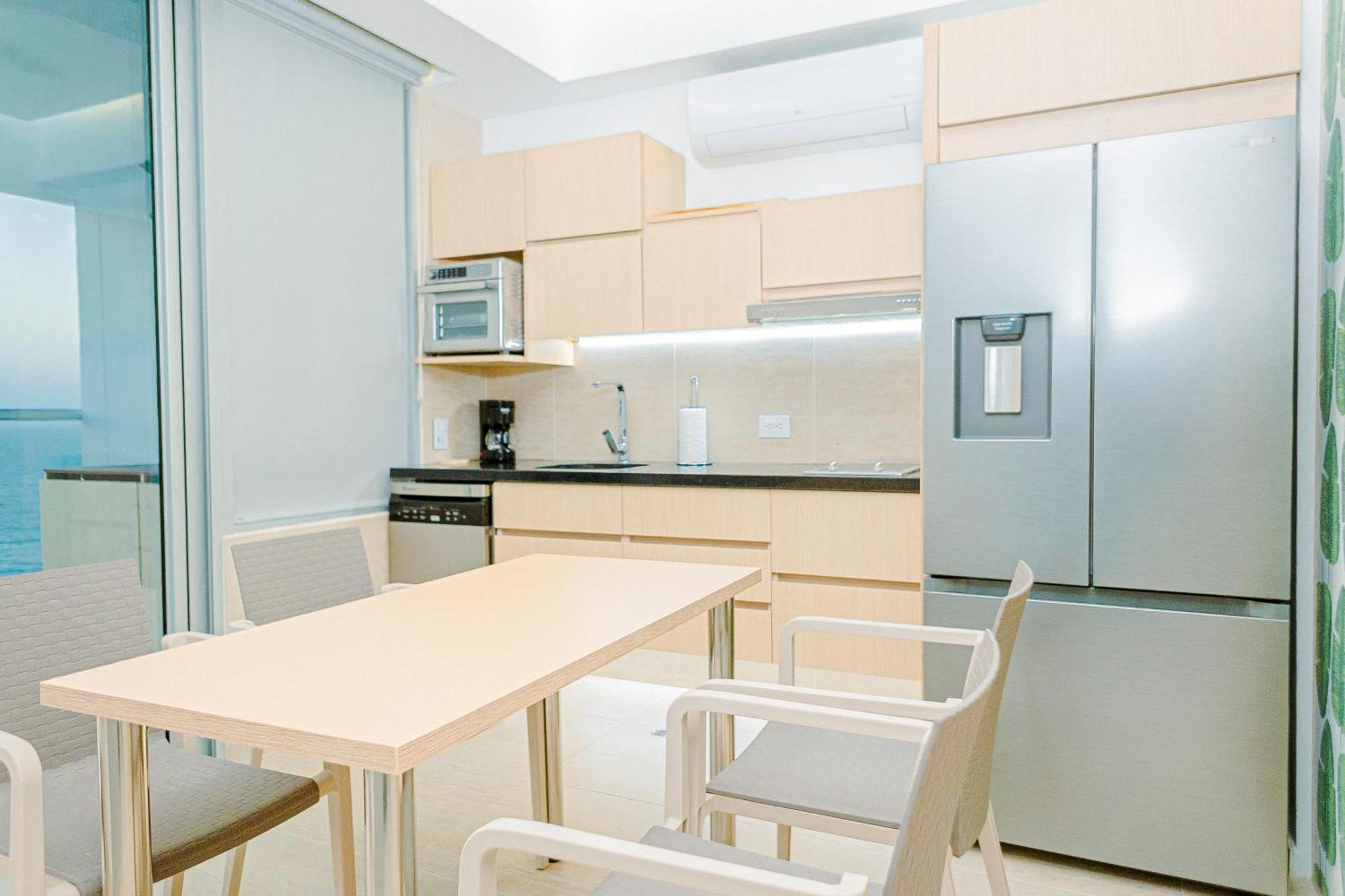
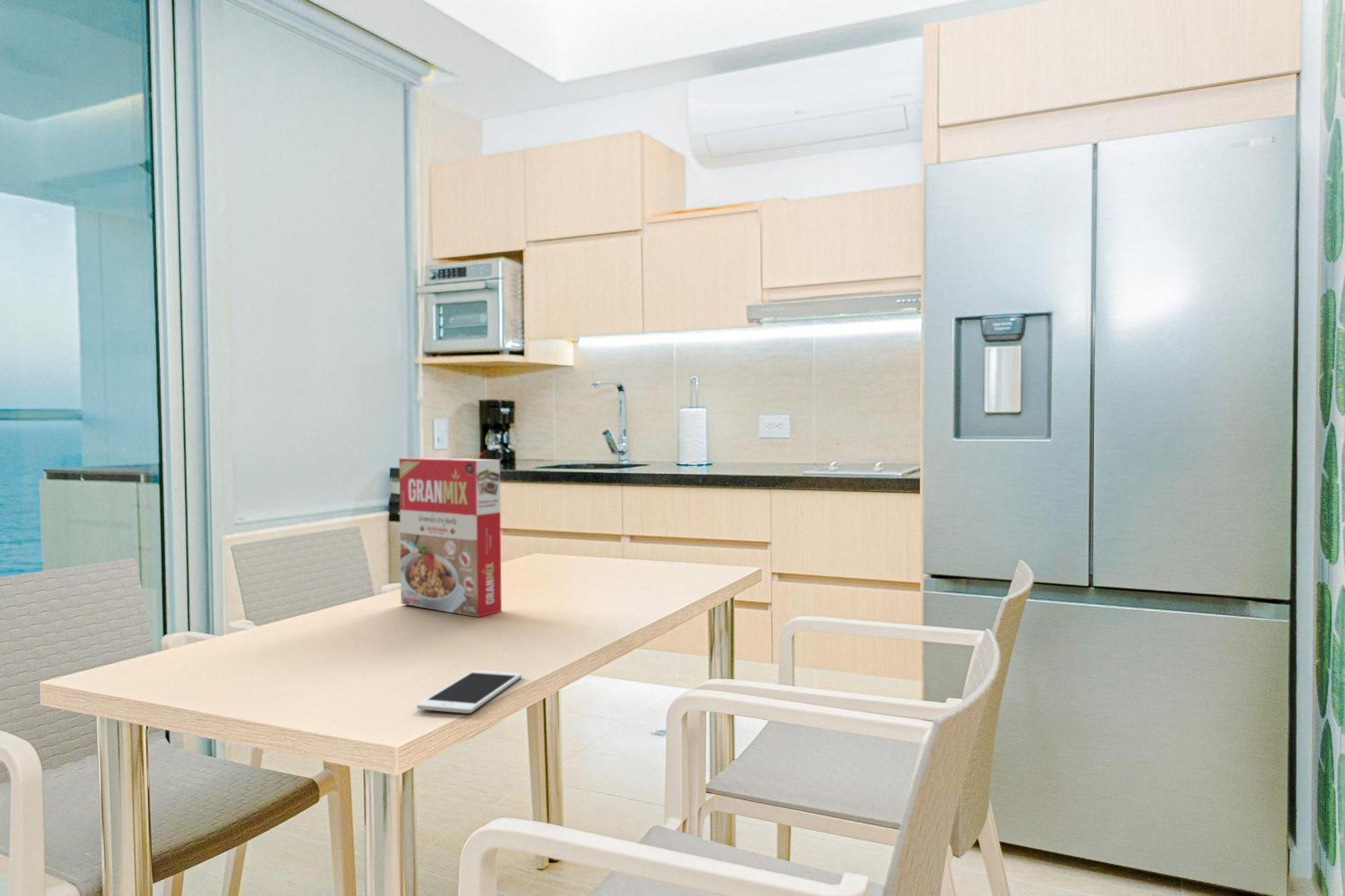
+ cereal box [399,457,502,618]
+ cell phone [416,669,523,714]
